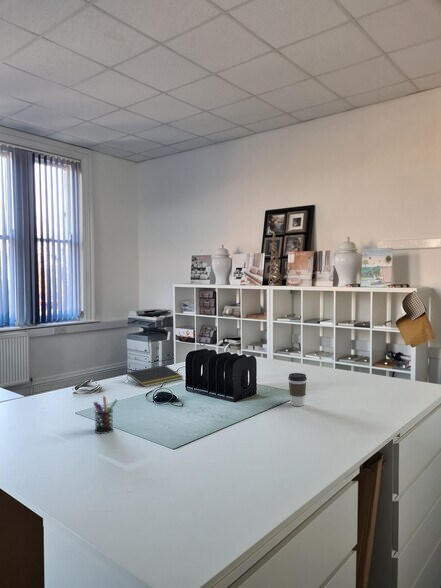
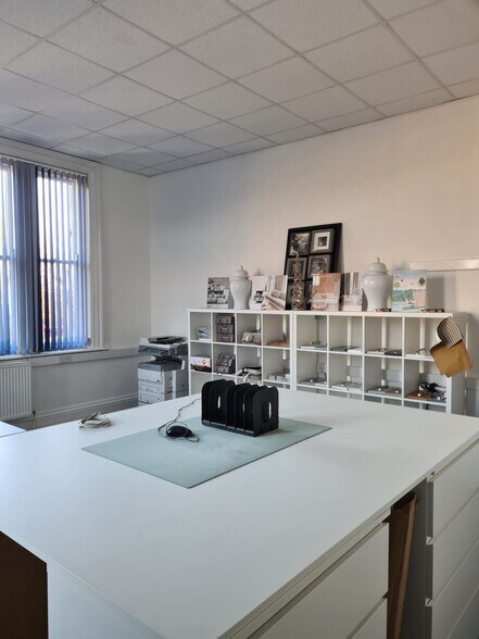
- pen holder [92,394,118,435]
- coffee cup [287,372,308,407]
- notepad [126,364,184,388]
